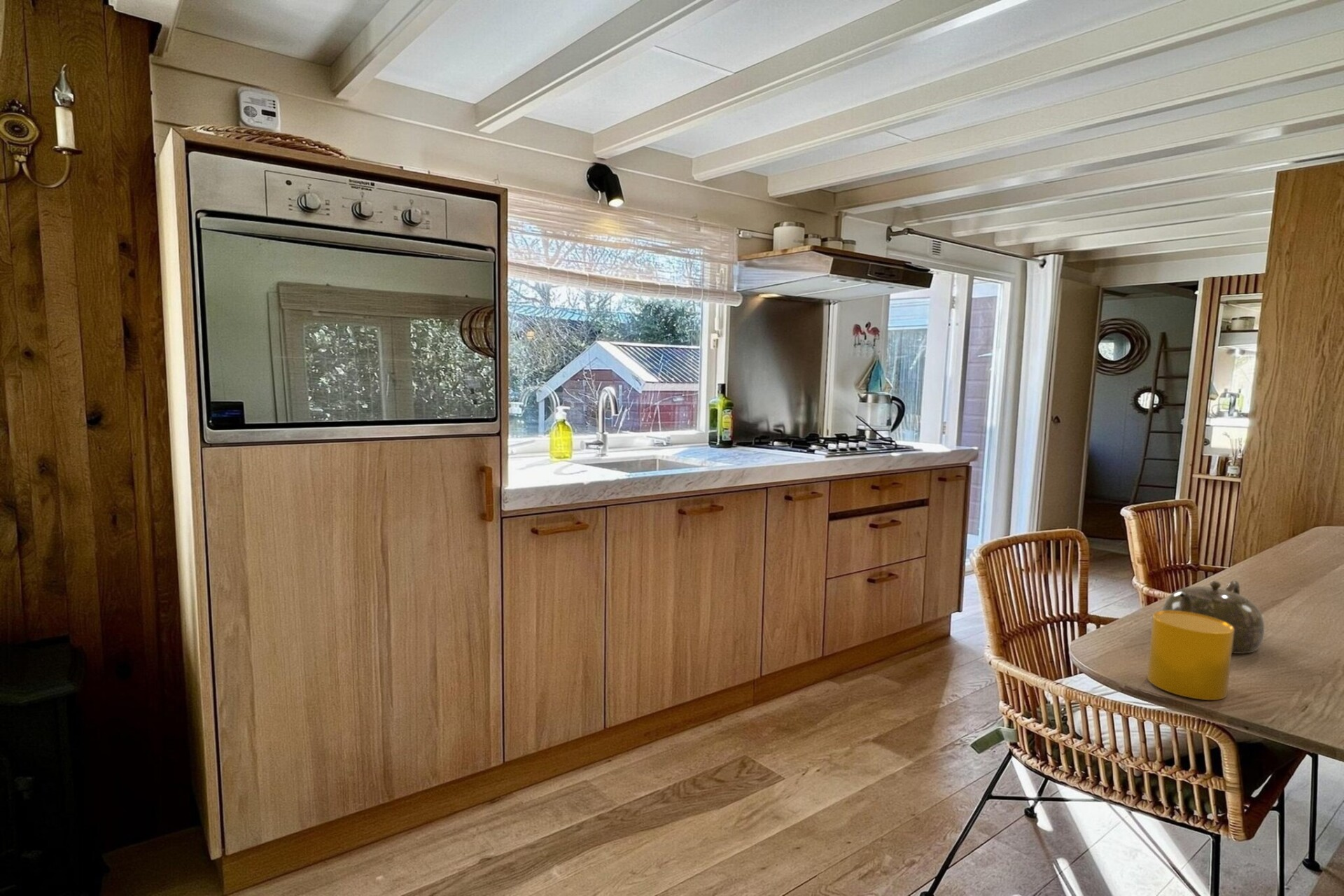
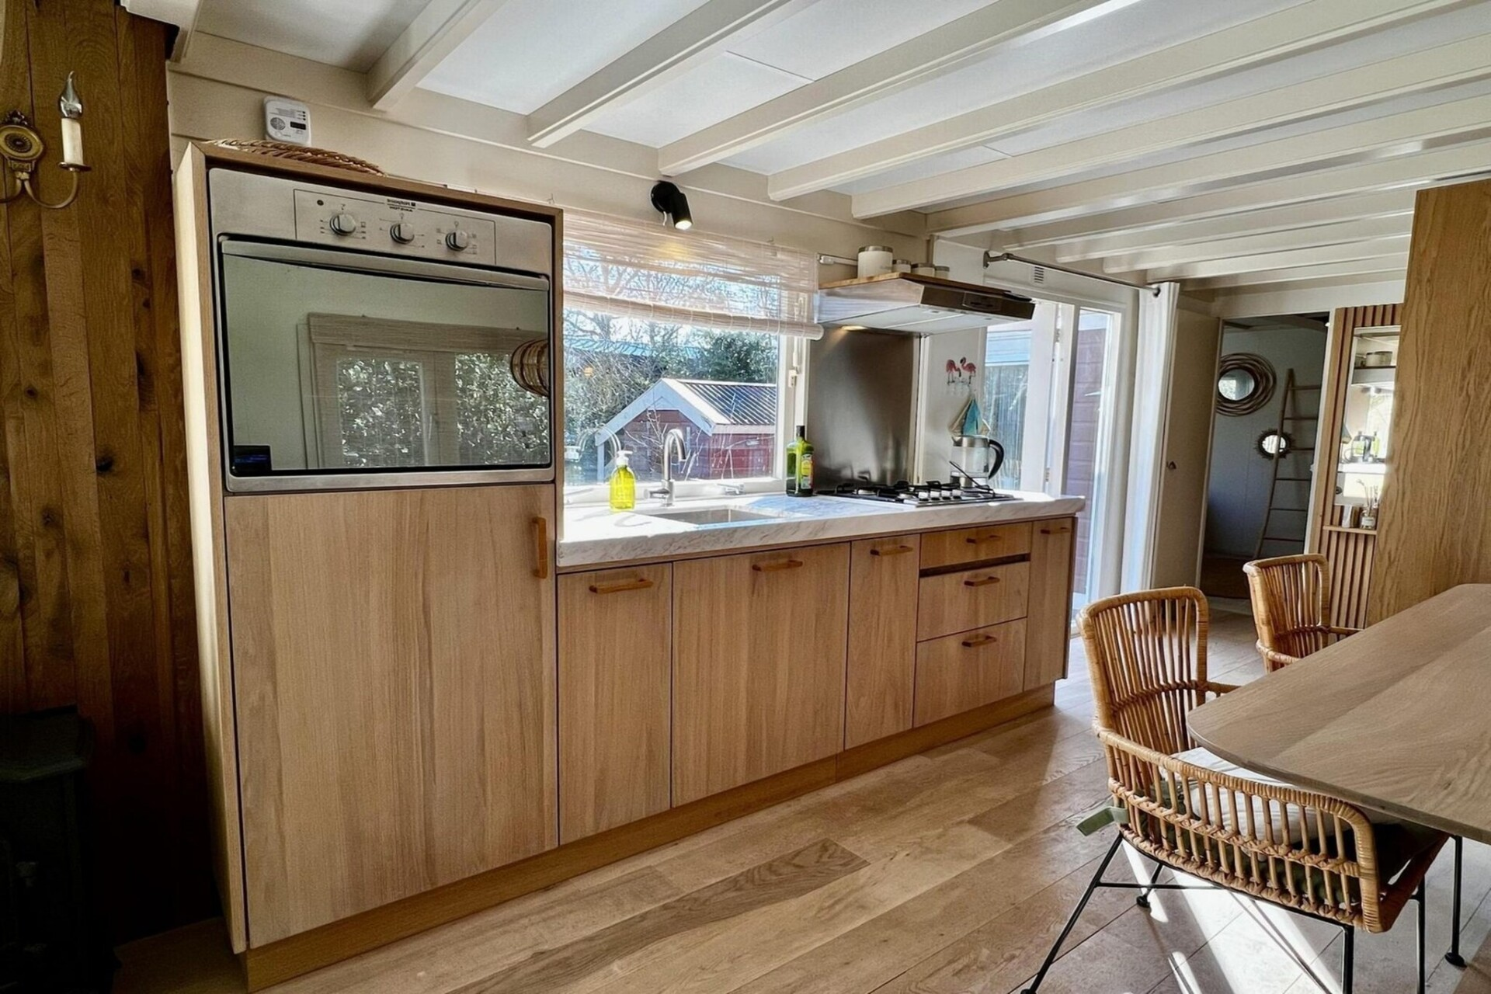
- cup [1147,610,1234,701]
- teapot [1162,580,1265,654]
